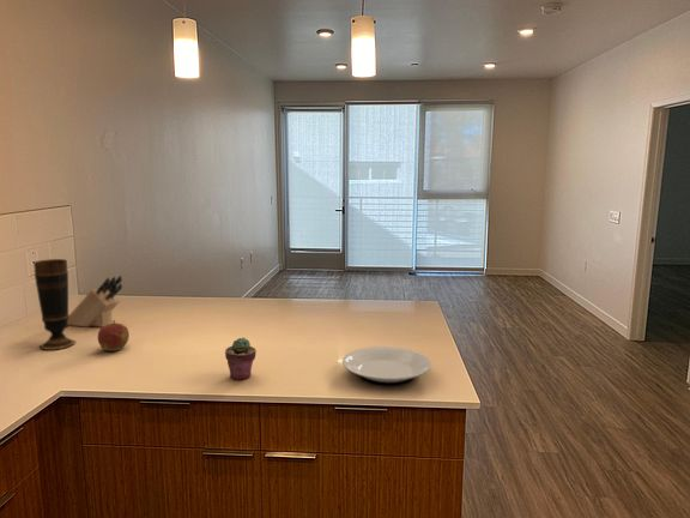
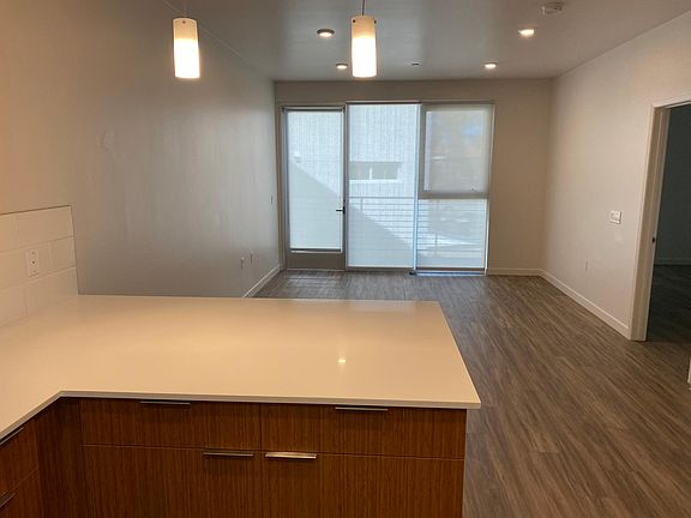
- apple [97,319,131,353]
- potted succulent [224,337,258,381]
- knife block [67,275,123,329]
- plate [341,345,432,386]
- vase [32,258,77,351]
